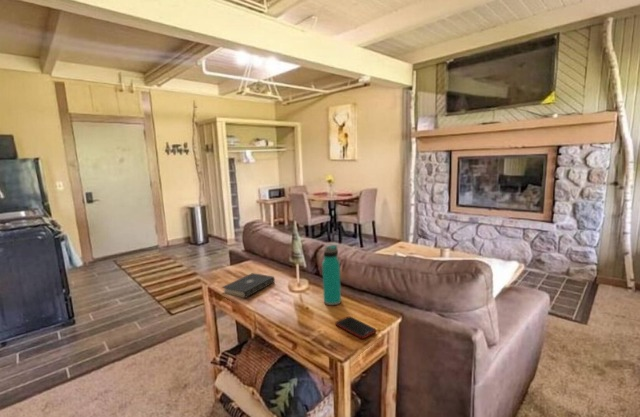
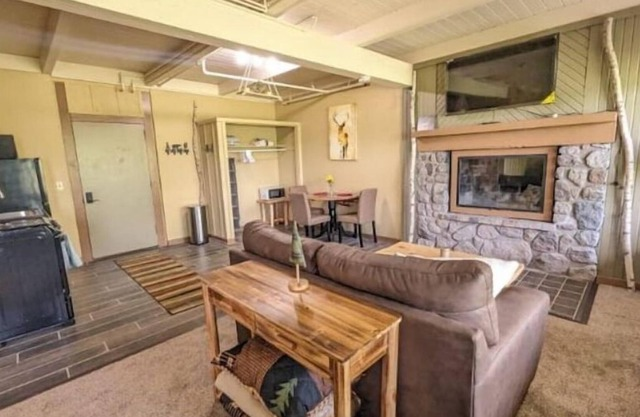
- water bottle [321,244,342,306]
- book [221,272,276,299]
- cell phone [335,315,377,340]
